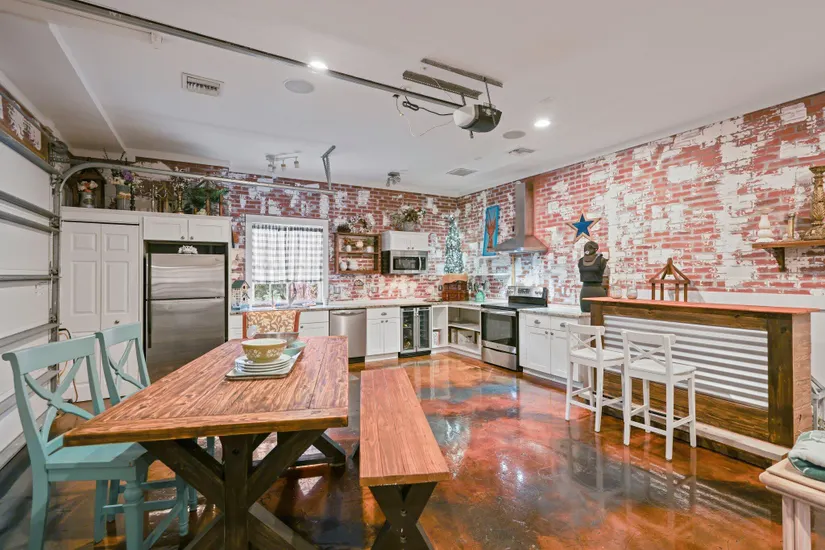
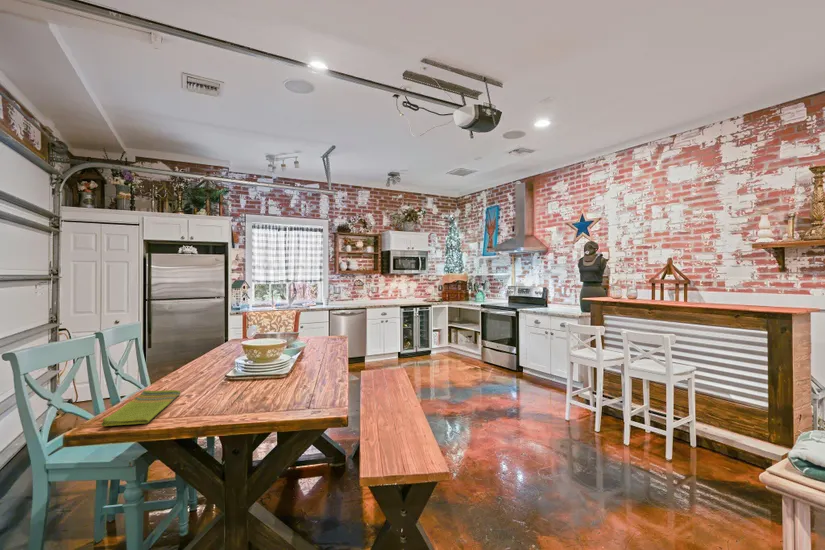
+ dish towel [101,389,181,427]
